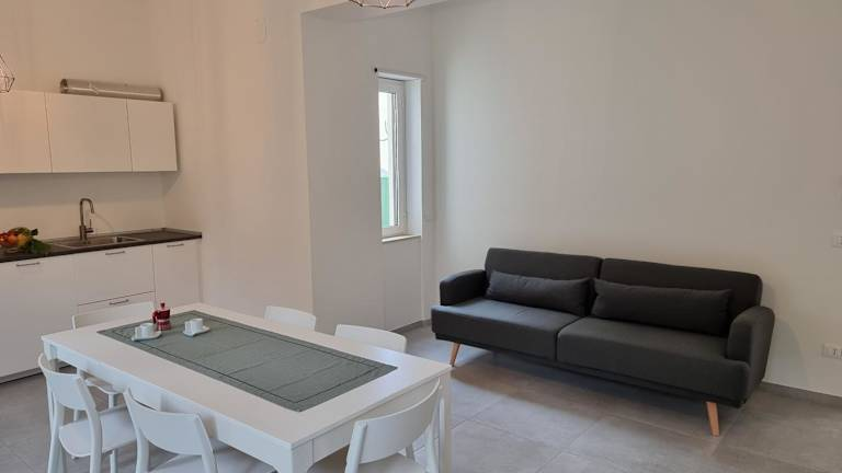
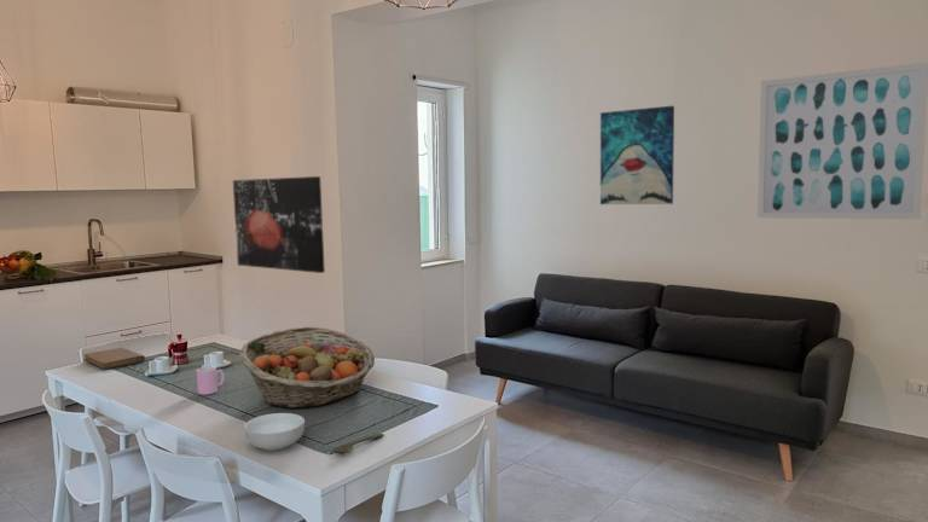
+ spoon [331,433,384,456]
+ wall art [232,175,326,274]
+ wall art [756,62,928,220]
+ cup [196,365,225,395]
+ fruit basket [238,326,376,410]
+ wall art [599,105,675,205]
+ notebook [83,347,146,371]
+ cereal bowl [243,412,306,452]
